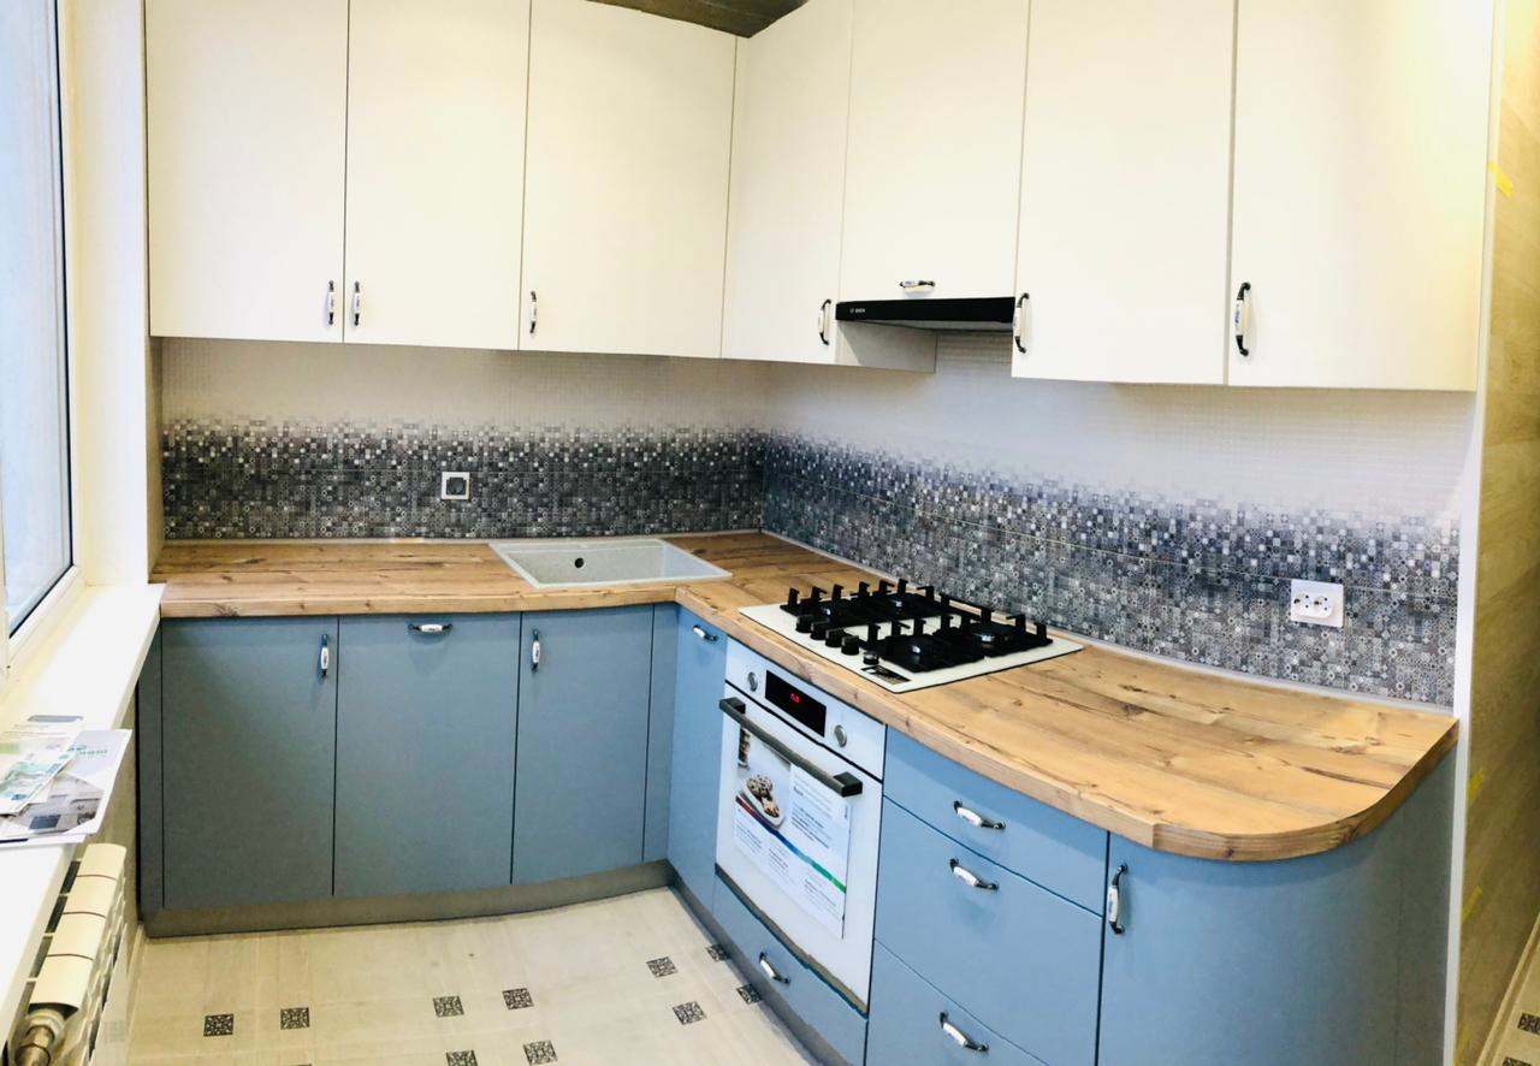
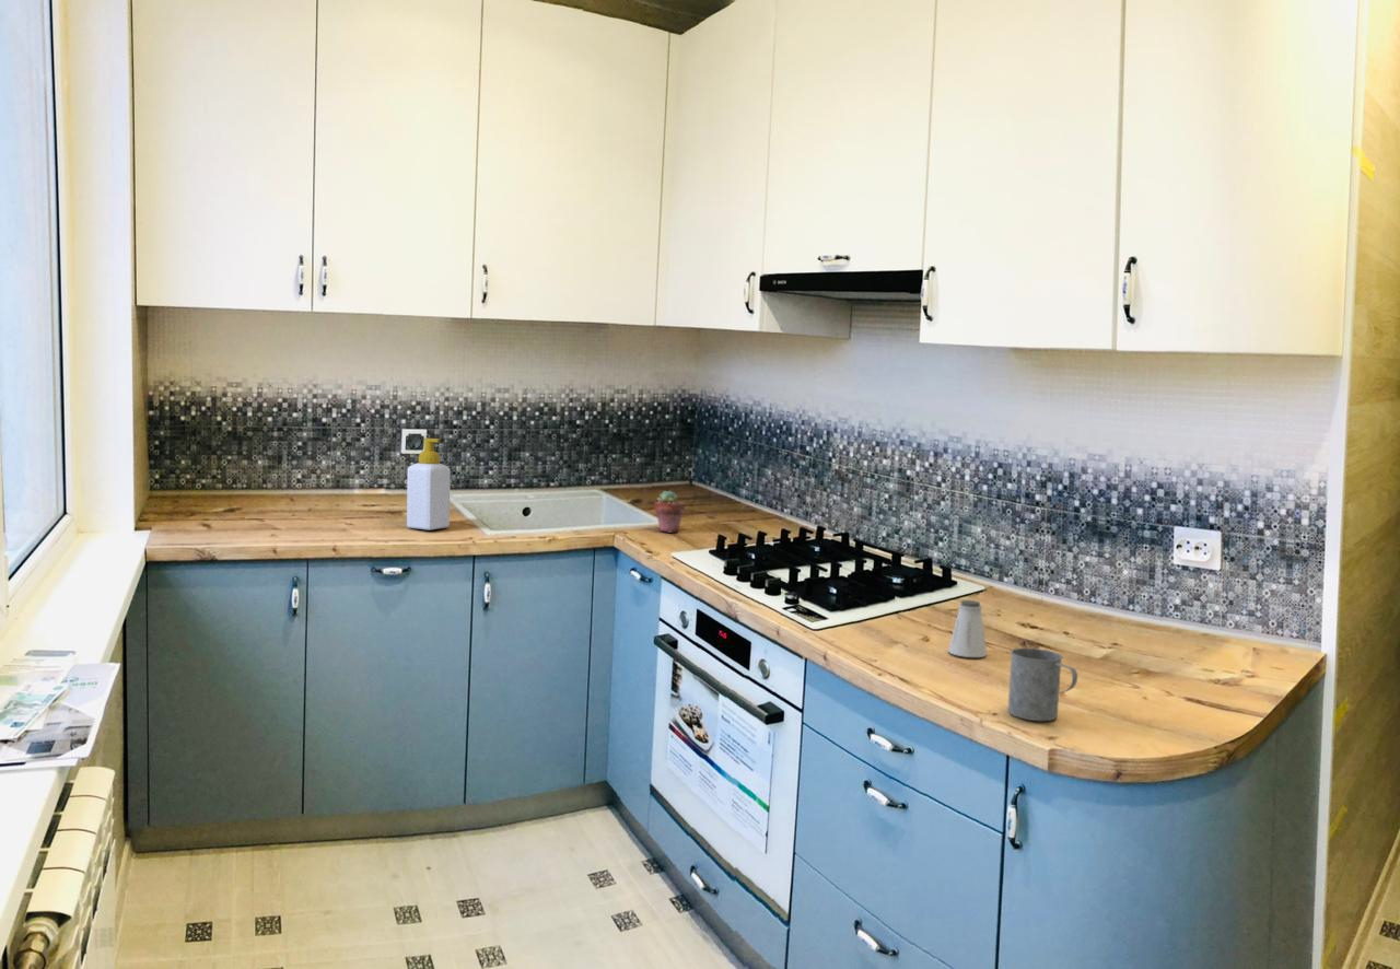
+ potted succulent [653,490,686,534]
+ saltshaker [947,599,988,658]
+ mug [1007,646,1078,722]
+ soap bottle [406,437,452,530]
